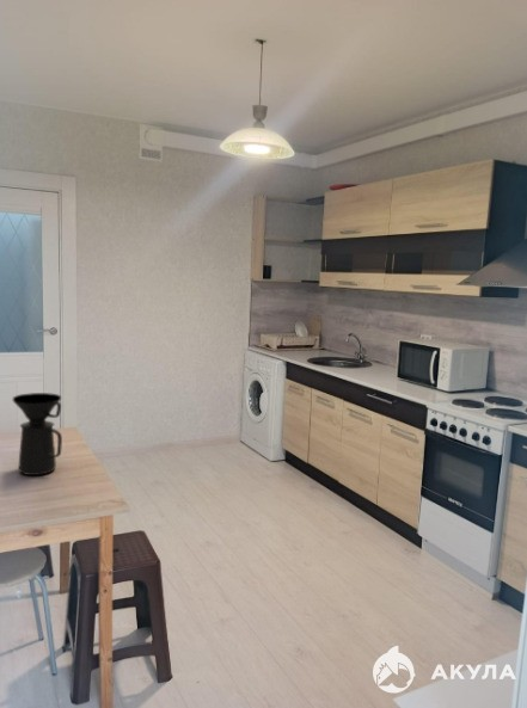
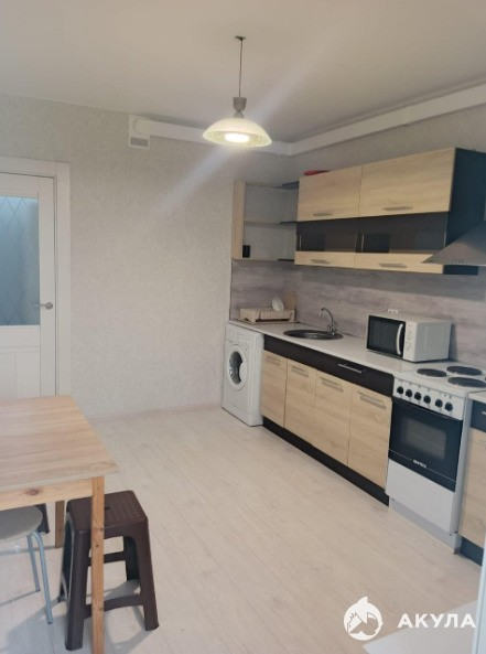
- coffee maker [12,392,63,476]
